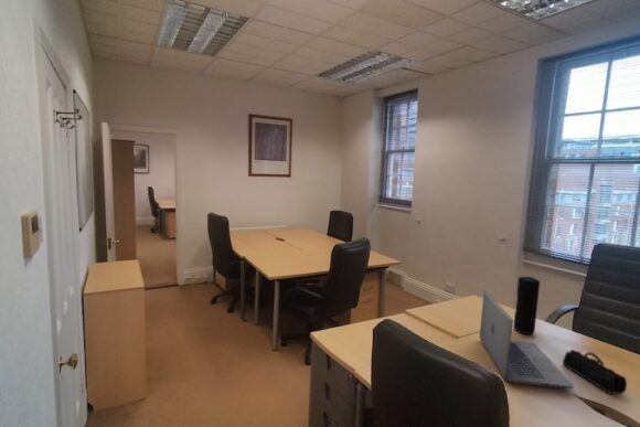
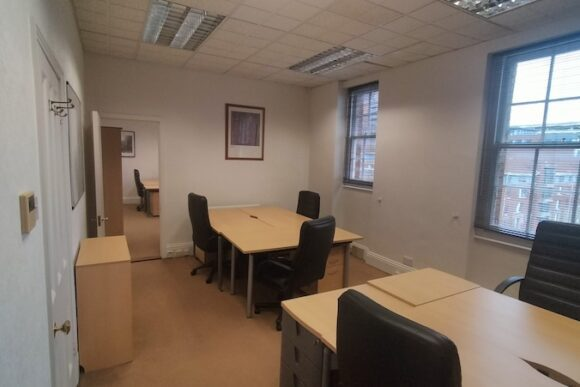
- speaker [513,276,541,335]
- pencil case [562,349,628,395]
- laptop [479,289,575,389]
